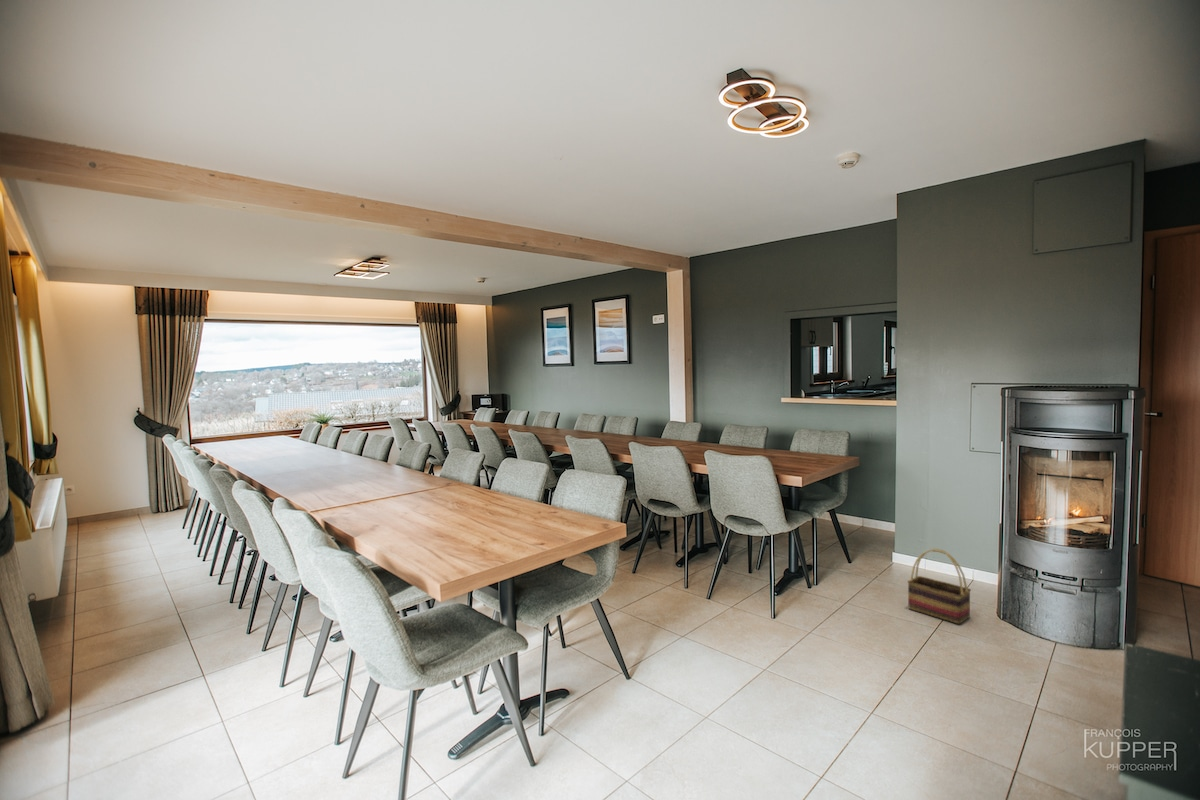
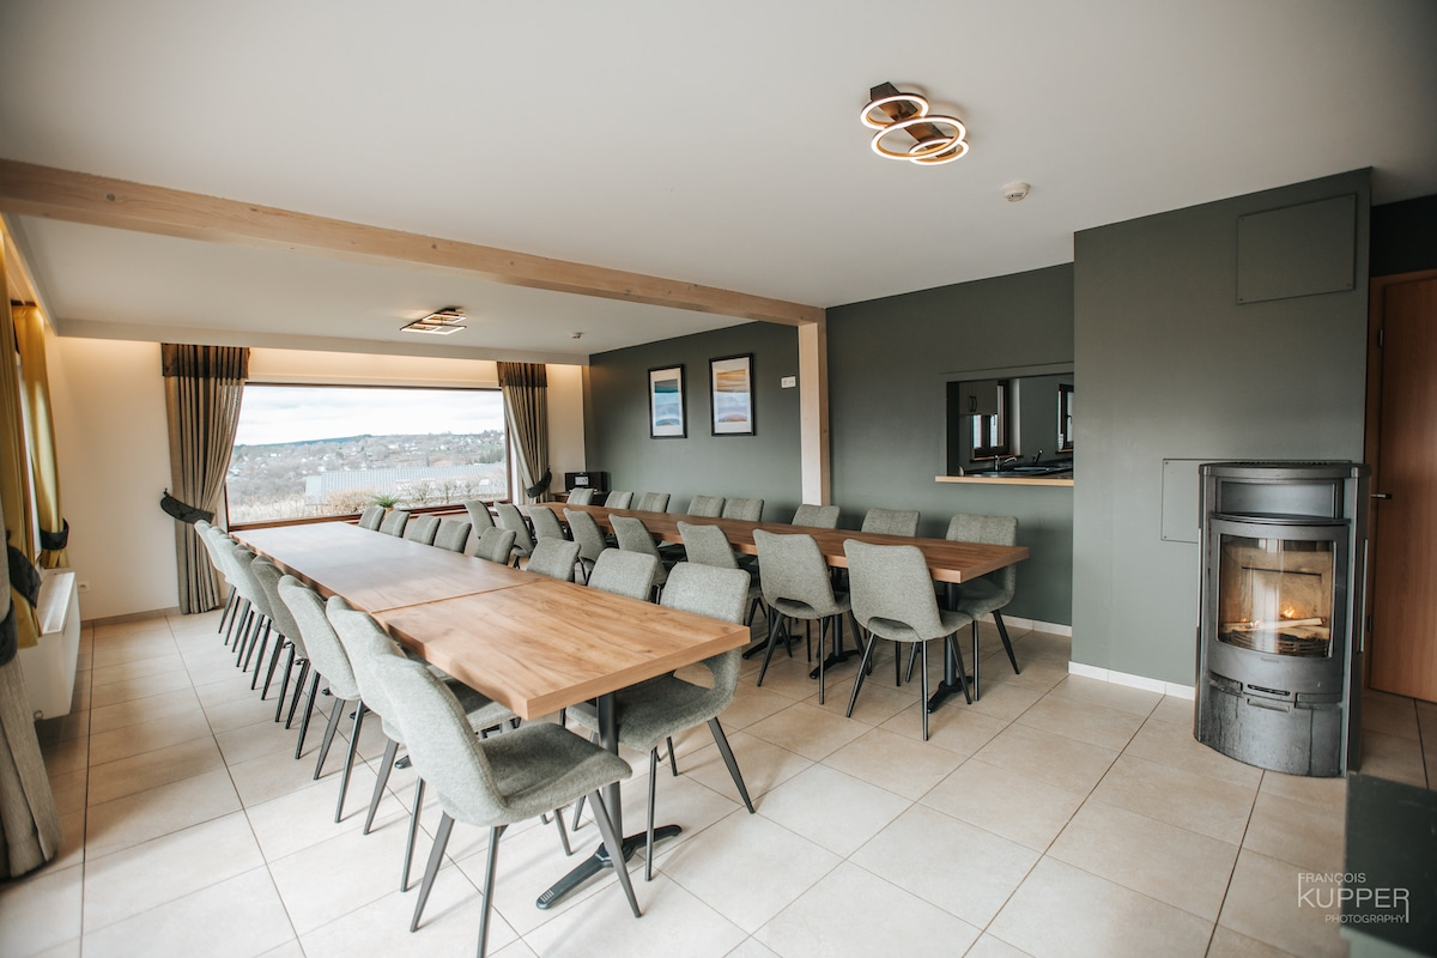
- basket [906,548,972,625]
